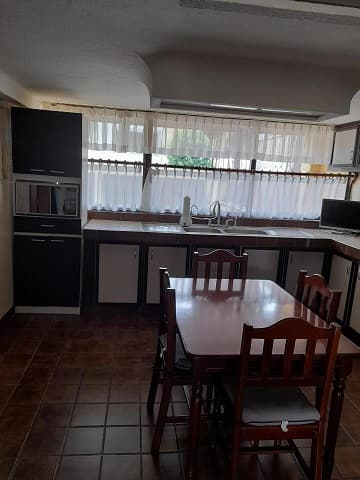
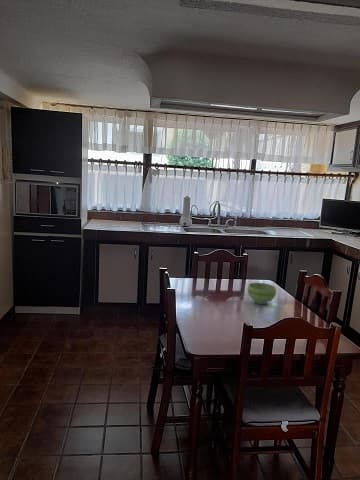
+ bowl [247,282,277,305]
